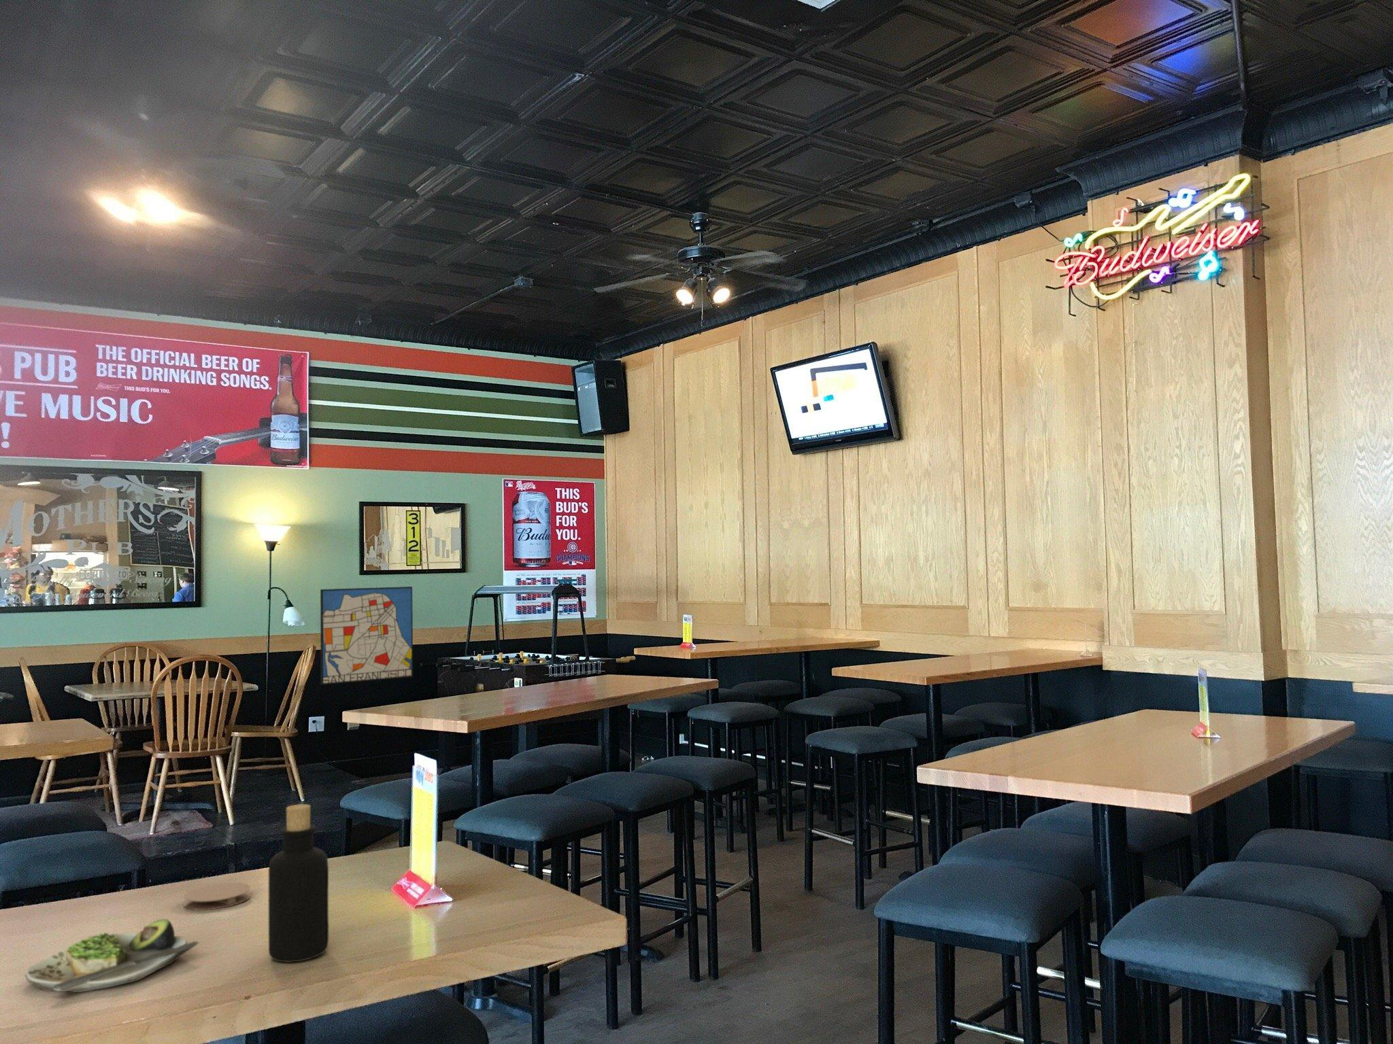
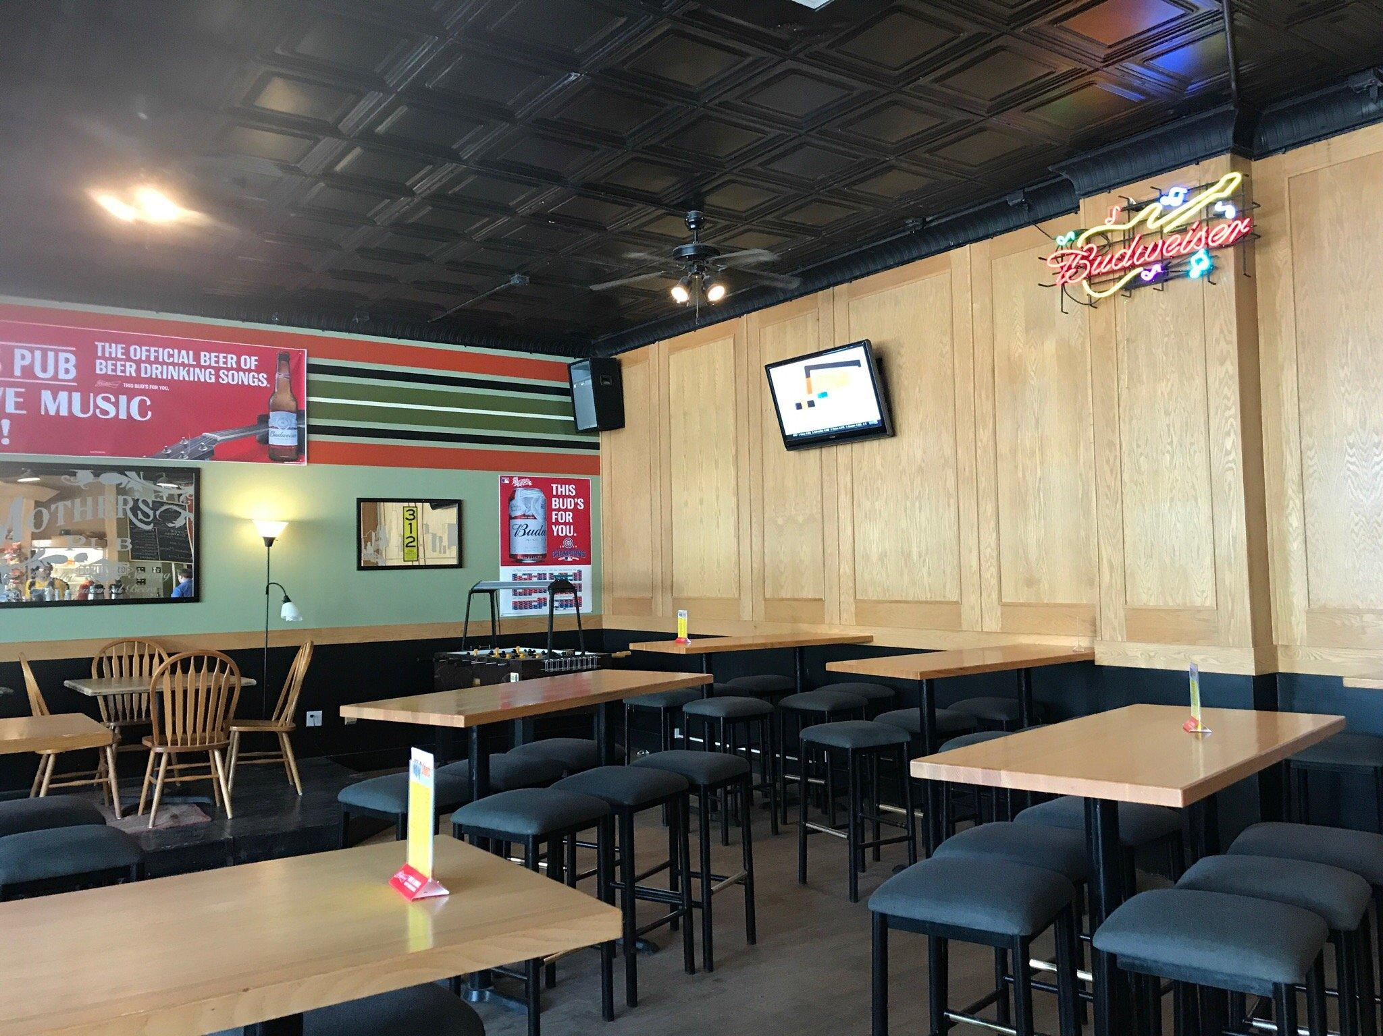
- coaster [183,882,251,911]
- wall art [319,586,414,685]
- bottle [268,804,329,963]
- salad plate [24,918,200,994]
